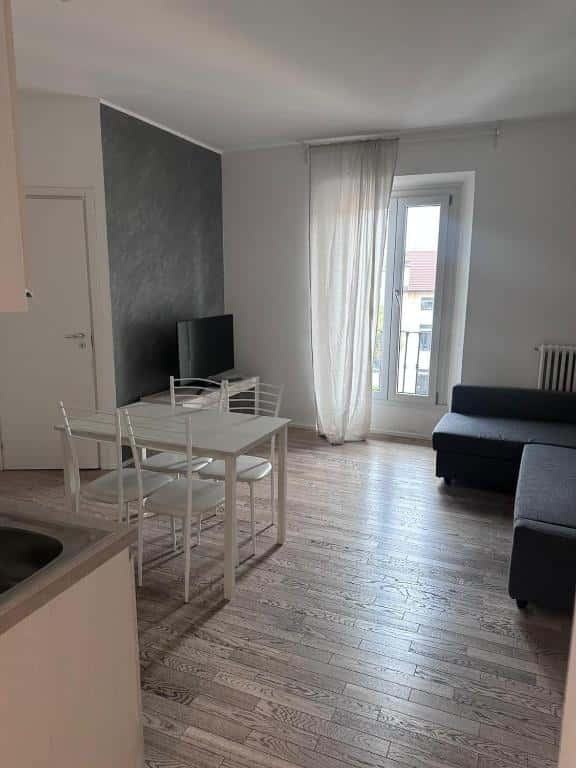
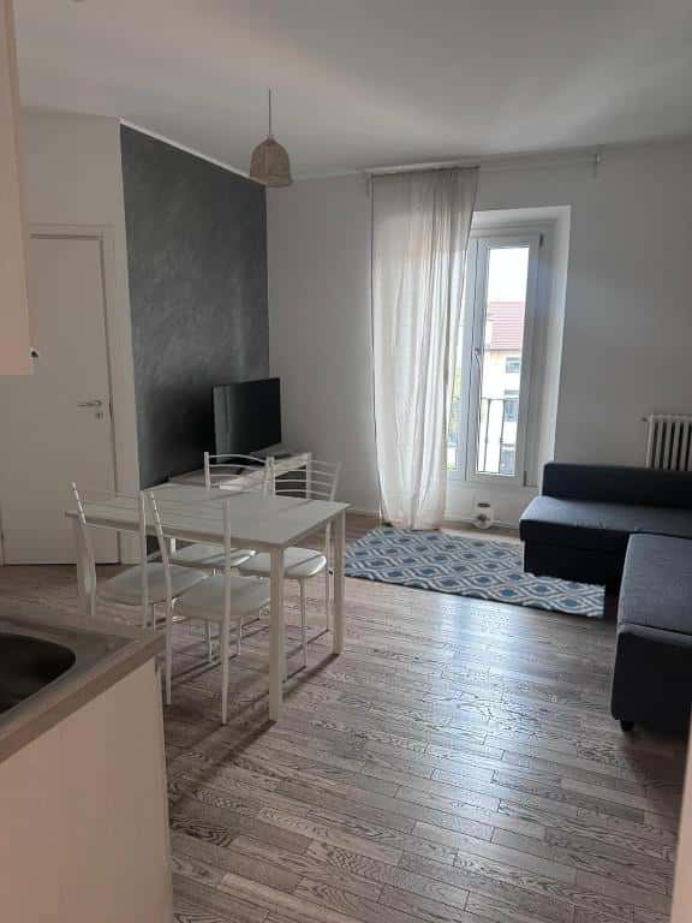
+ rug [328,525,606,619]
+ pendant lamp [246,89,294,189]
+ teapot [471,490,500,530]
